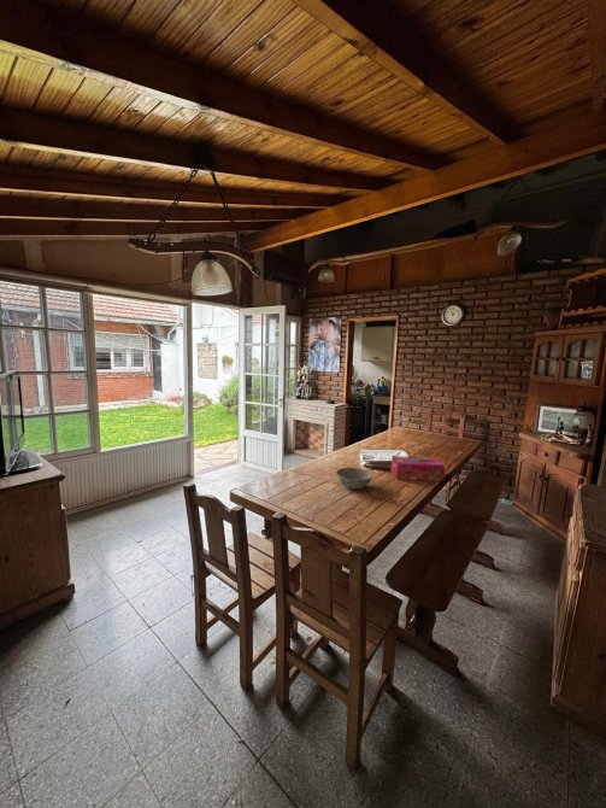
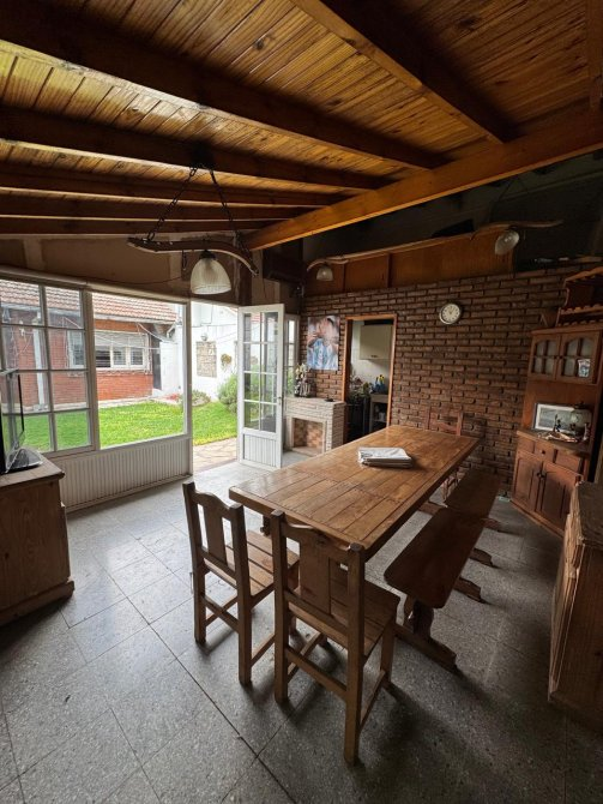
- bowl [335,467,373,491]
- tissue box [390,455,446,482]
